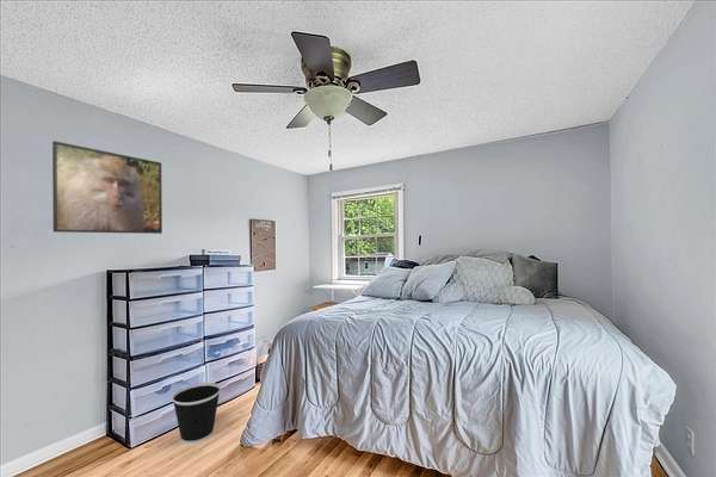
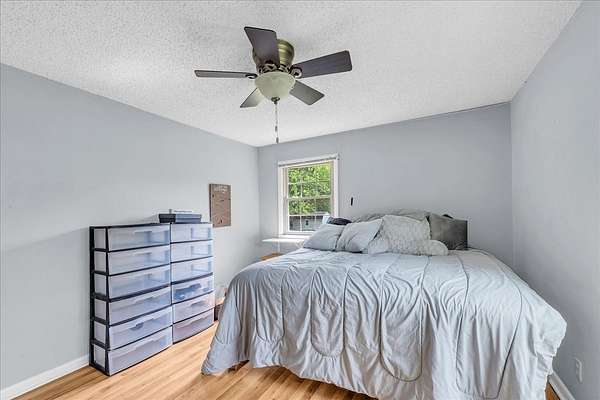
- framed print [51,140,163,235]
- wastebasket [171,382,222,445]
